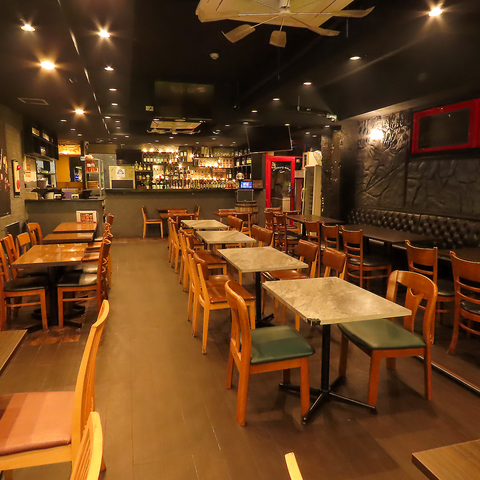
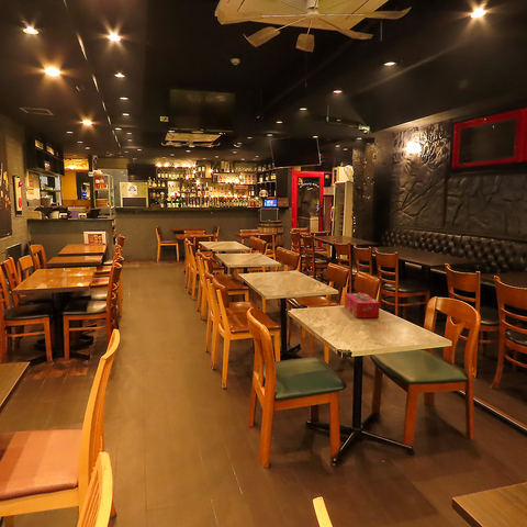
+ tissue box [344,292,381,318]
